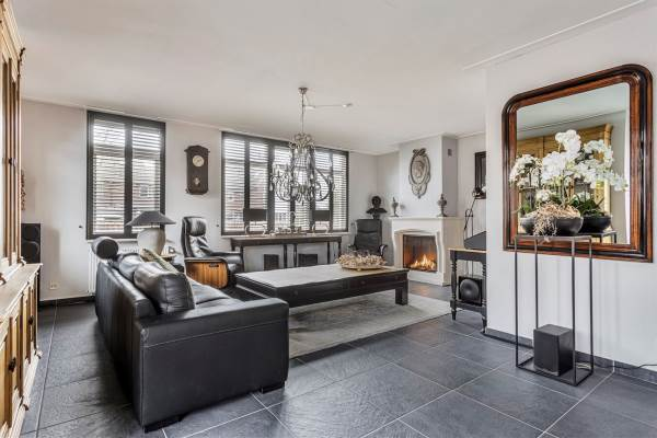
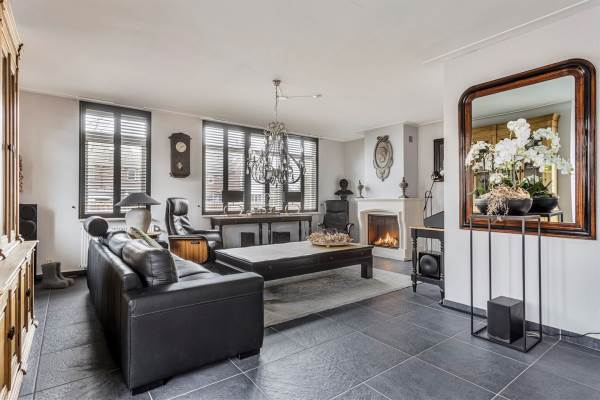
+ boots [40,261,76,289]
